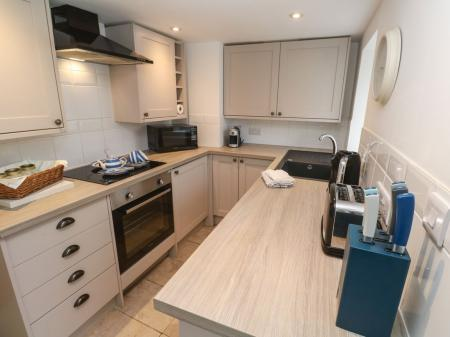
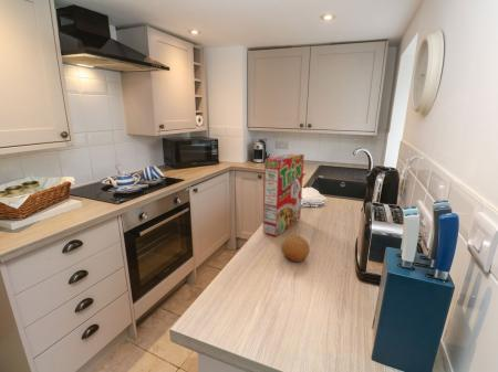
+ cereal box [262,152,305,237]
+ fruit [281,234,311,263]
